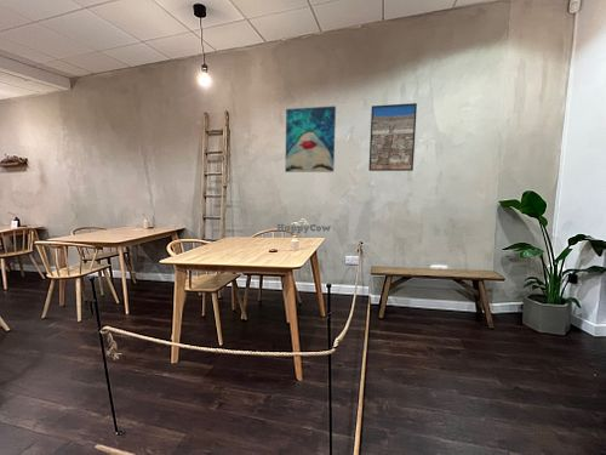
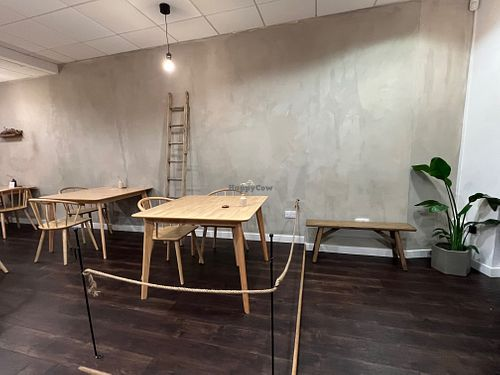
- wall art [284,106,337,174]
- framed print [367,102,418,172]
